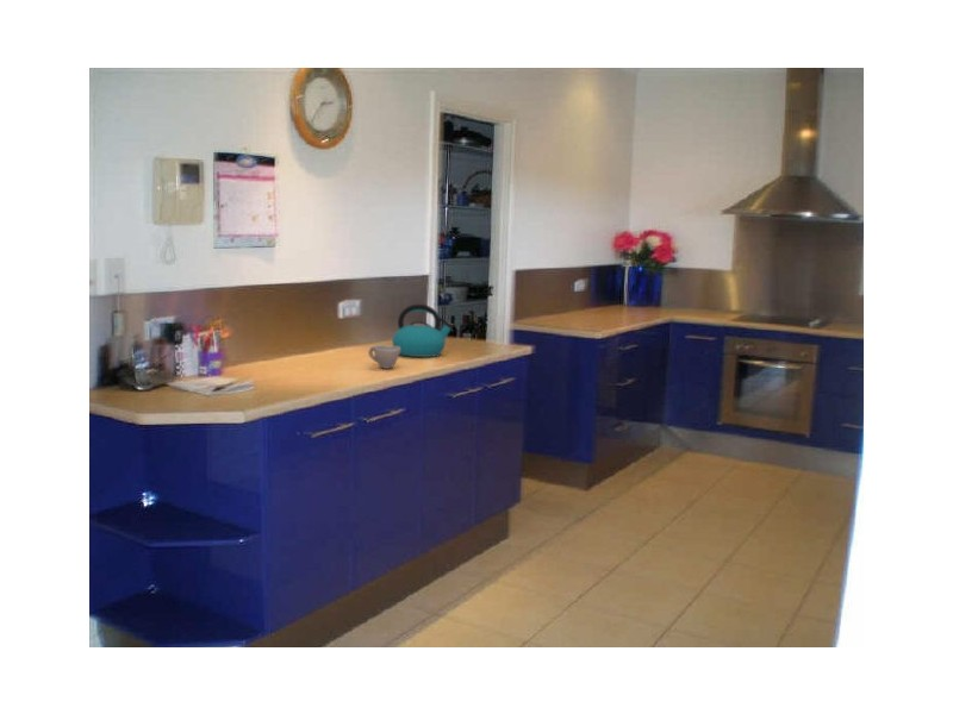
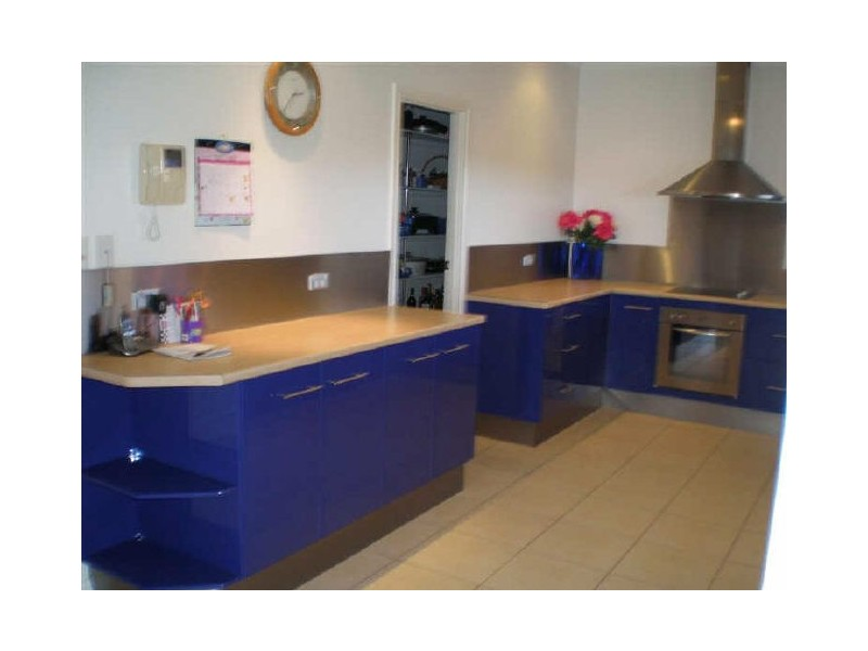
- kettle [391,303,455,358]
- cup [367,344,400,370]
